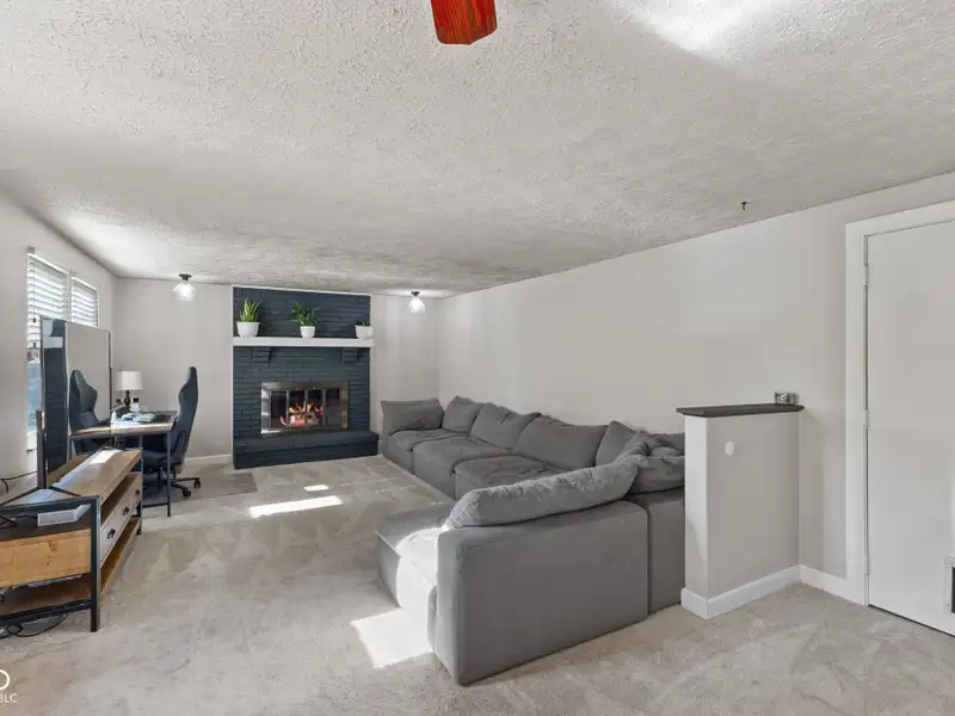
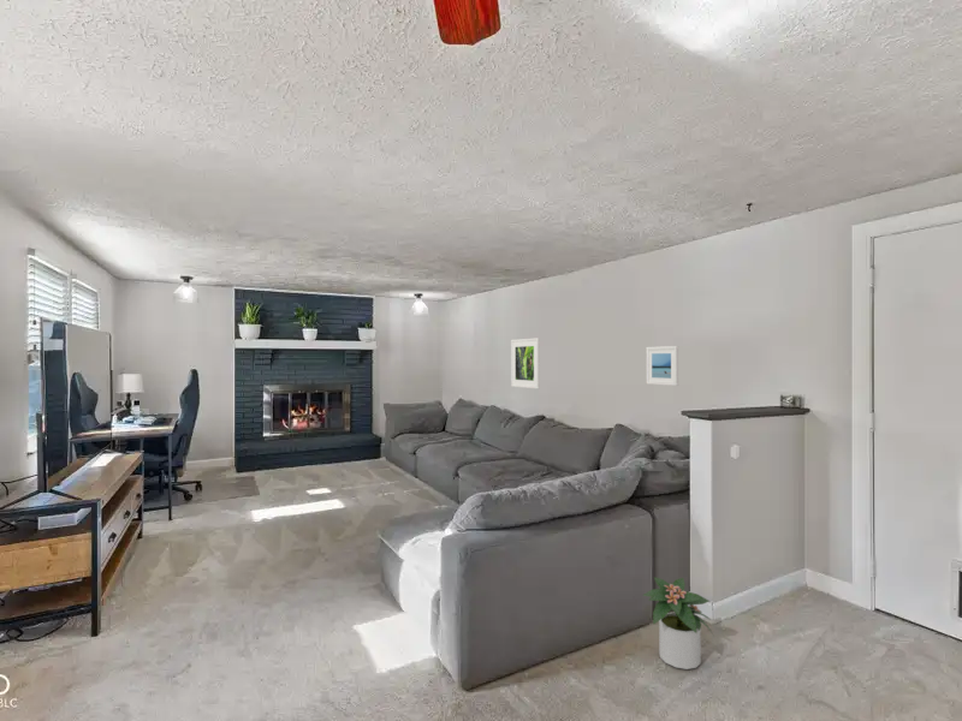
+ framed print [510,336,541,391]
+ potted plant [642,576,714,671]
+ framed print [645,345,679,387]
